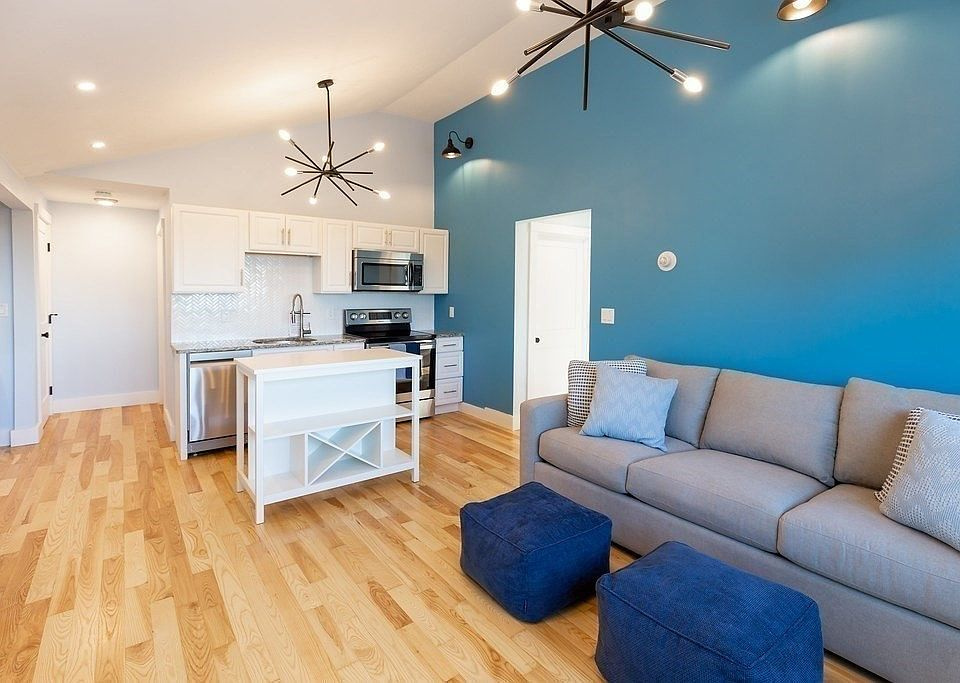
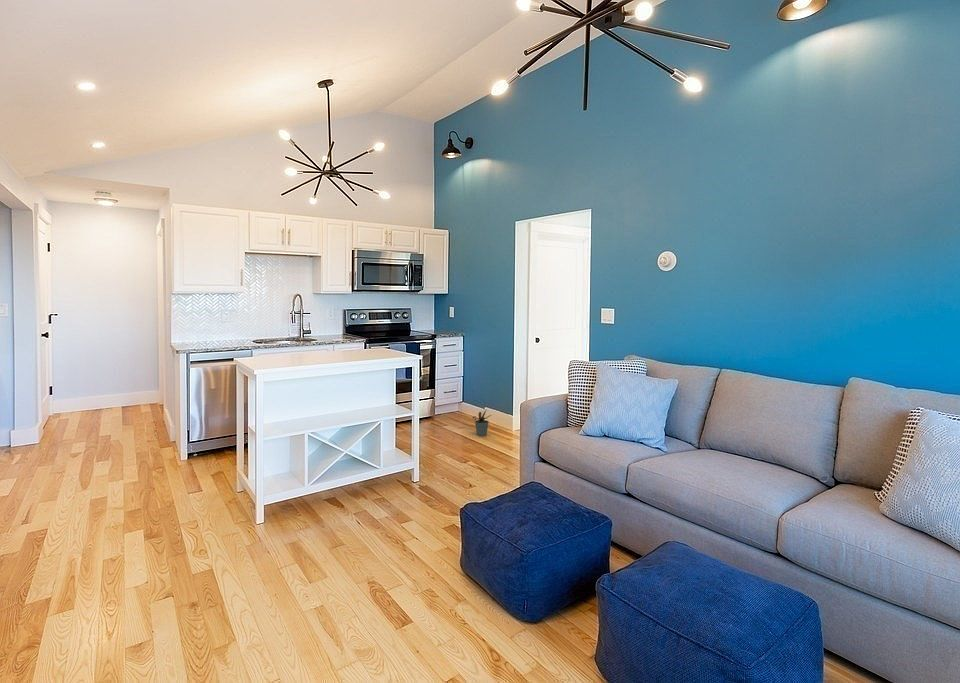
+ potted plant [472,409,493,437]
